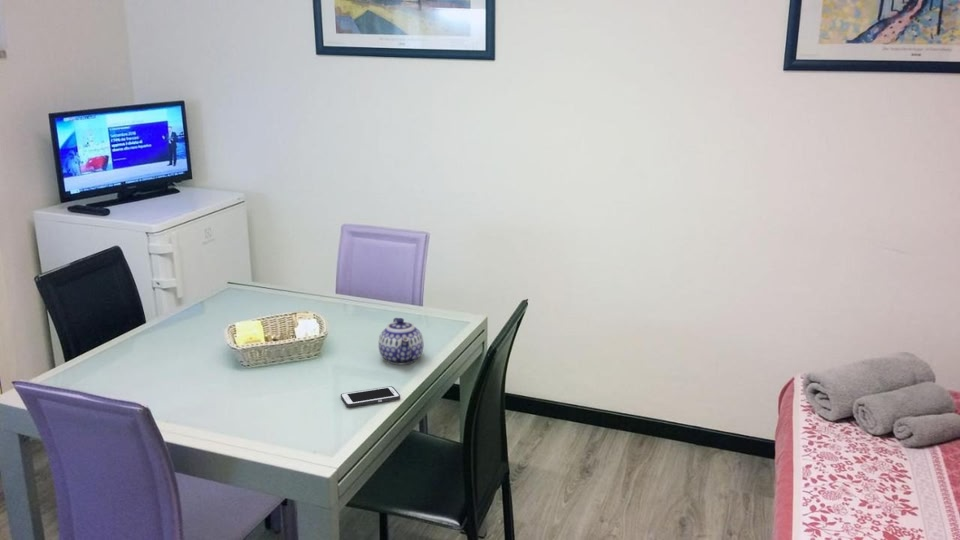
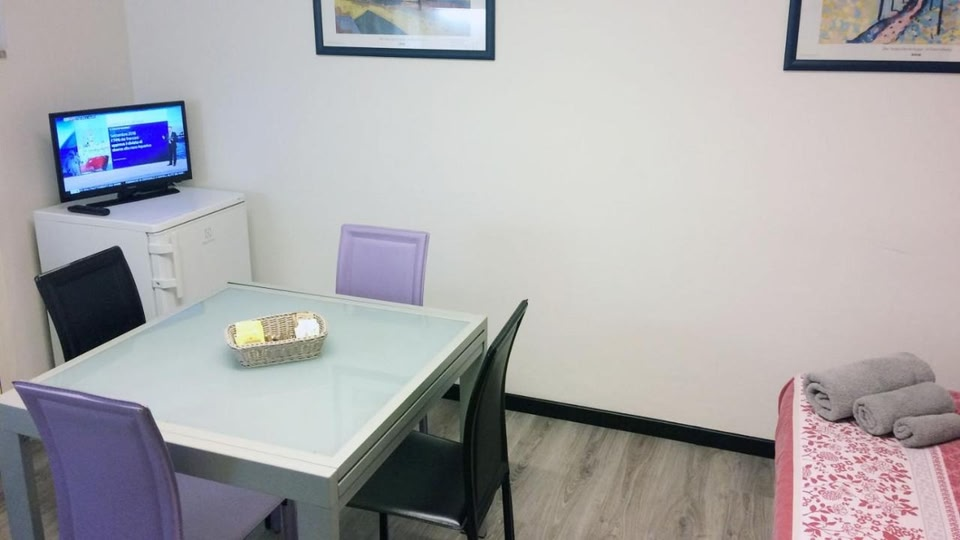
- teapot [378,317,424,365]
- cell phone [340,385,401,408]
